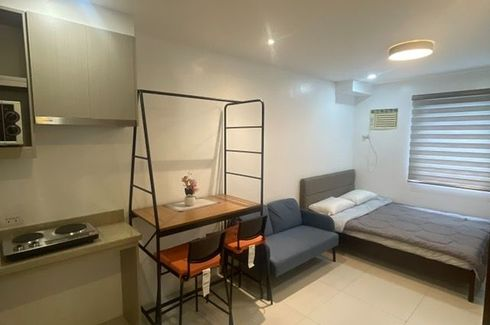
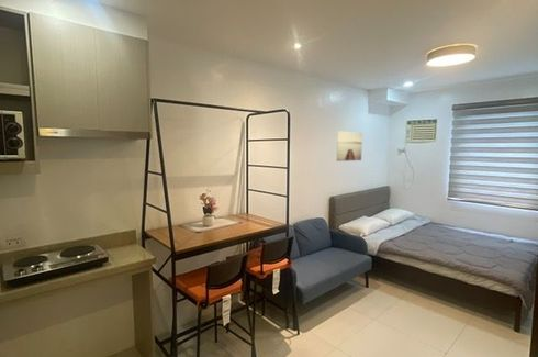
+ wall art [336,130,363,163]
